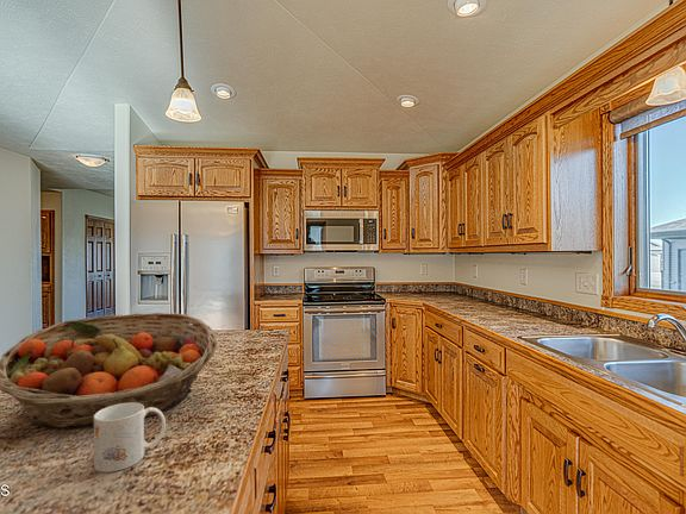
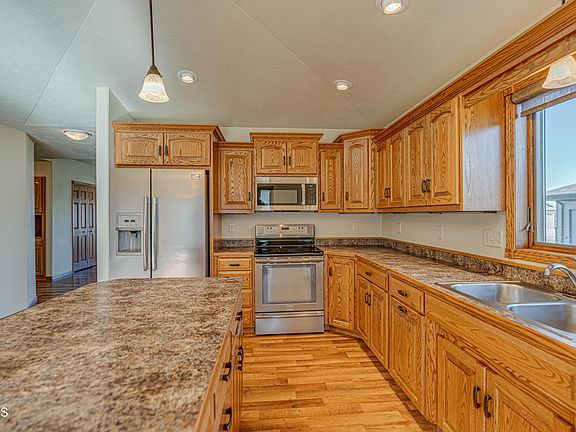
- fruit basket [0,312,218,431]
- mug [93,403,167,474]
